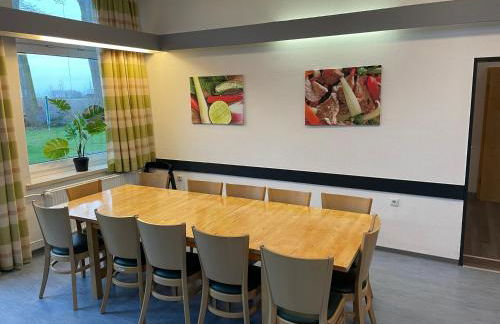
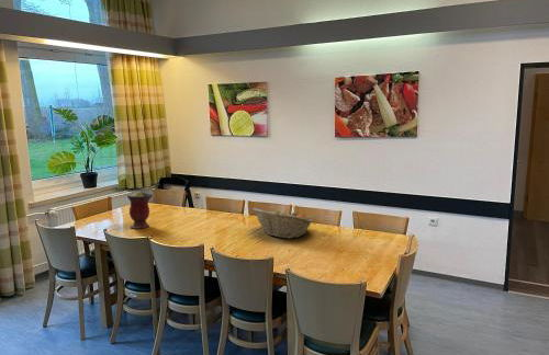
+ fruit basket [251,207,314,240]
+ vase [126,190,154,230]
